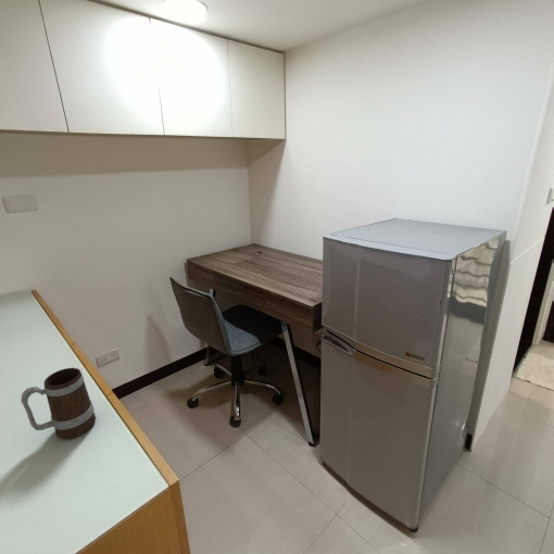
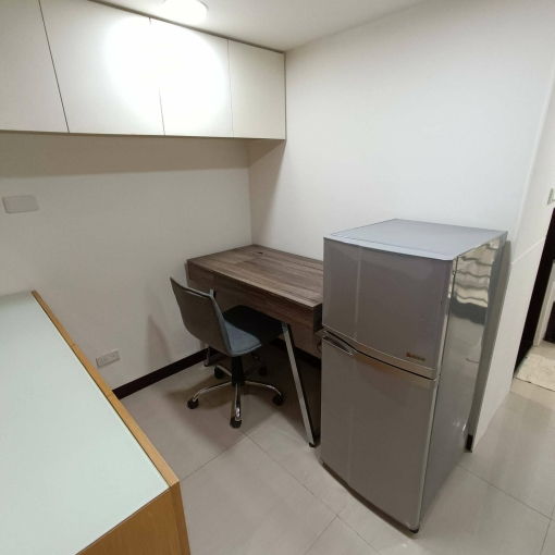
- mug [20,367,97,439]
